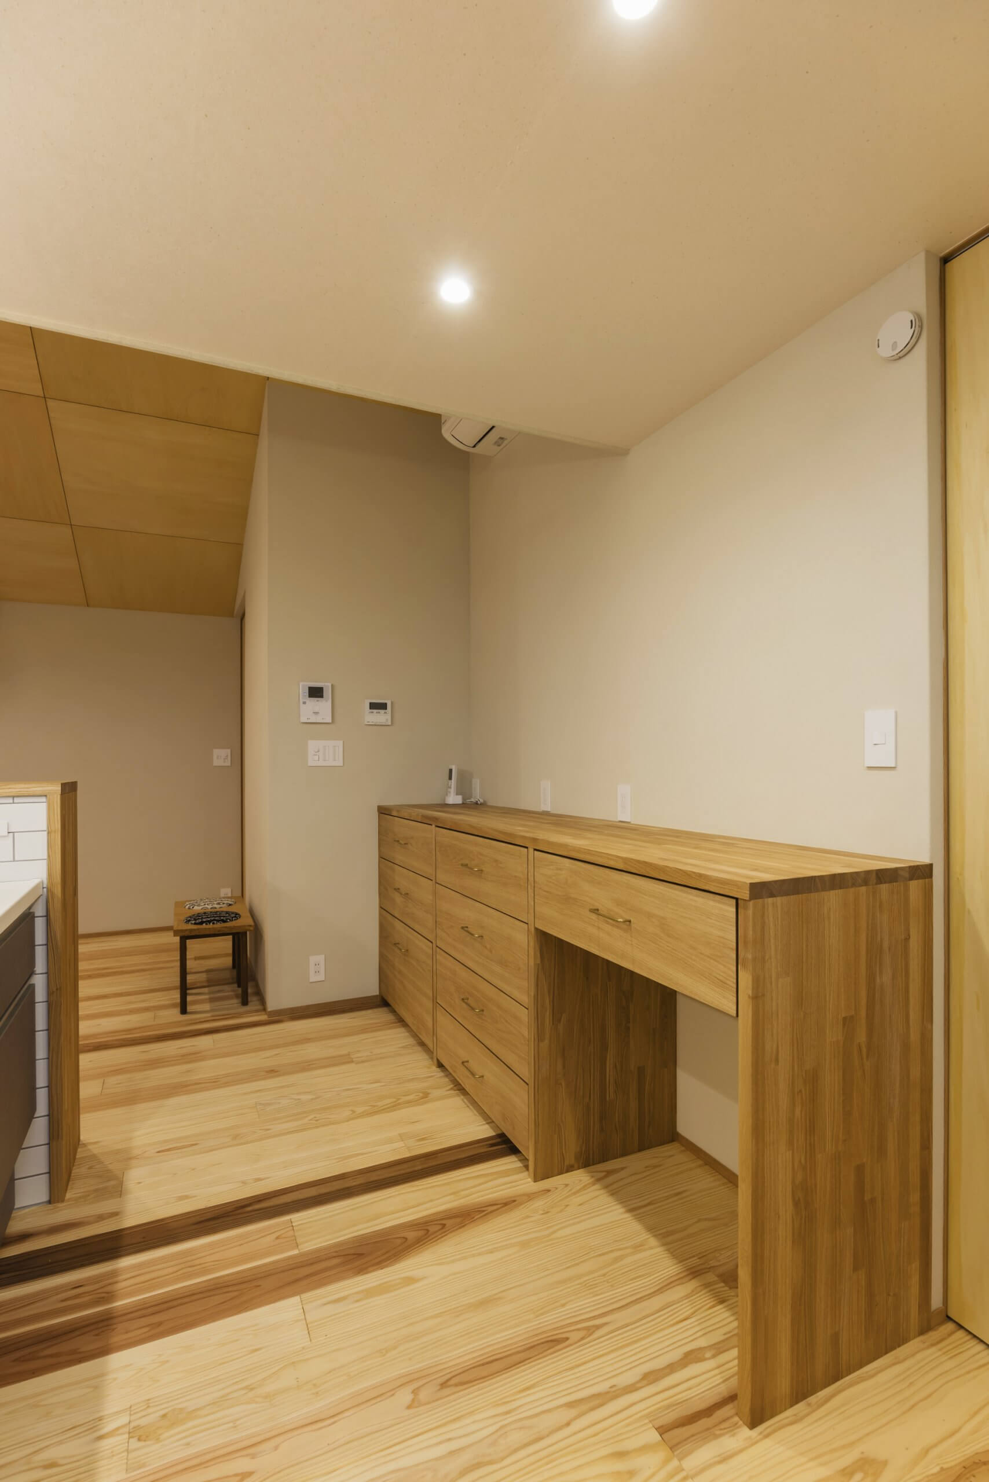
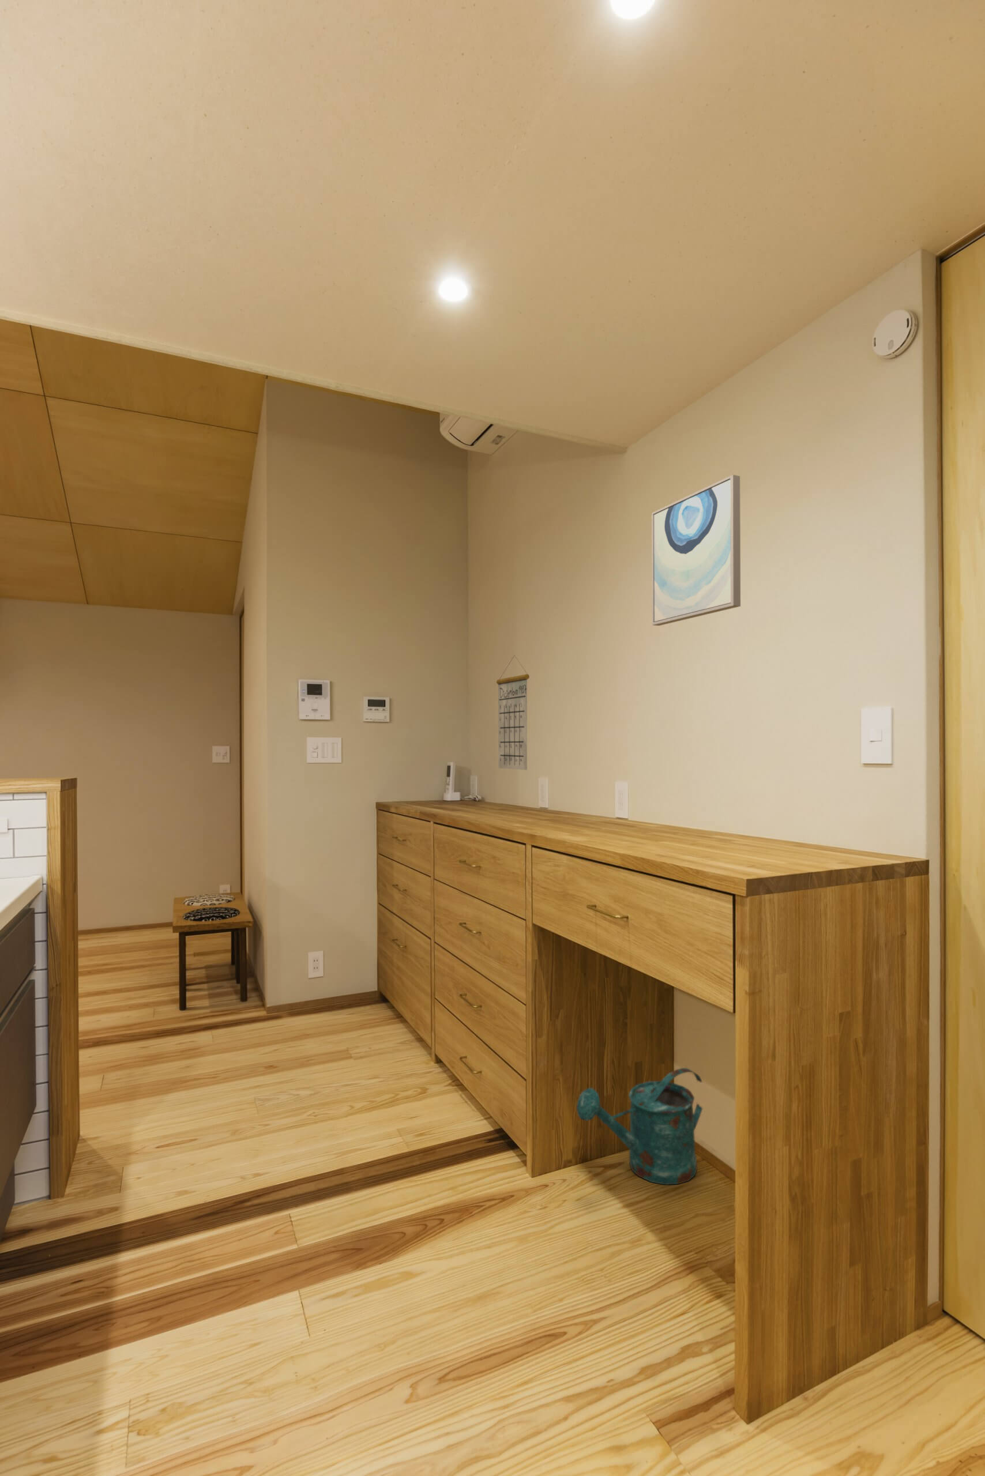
+ wall art [652,474,741,626]
+ calendar [496,655,530,770]
+ watering can [576,1067,702,1186]
